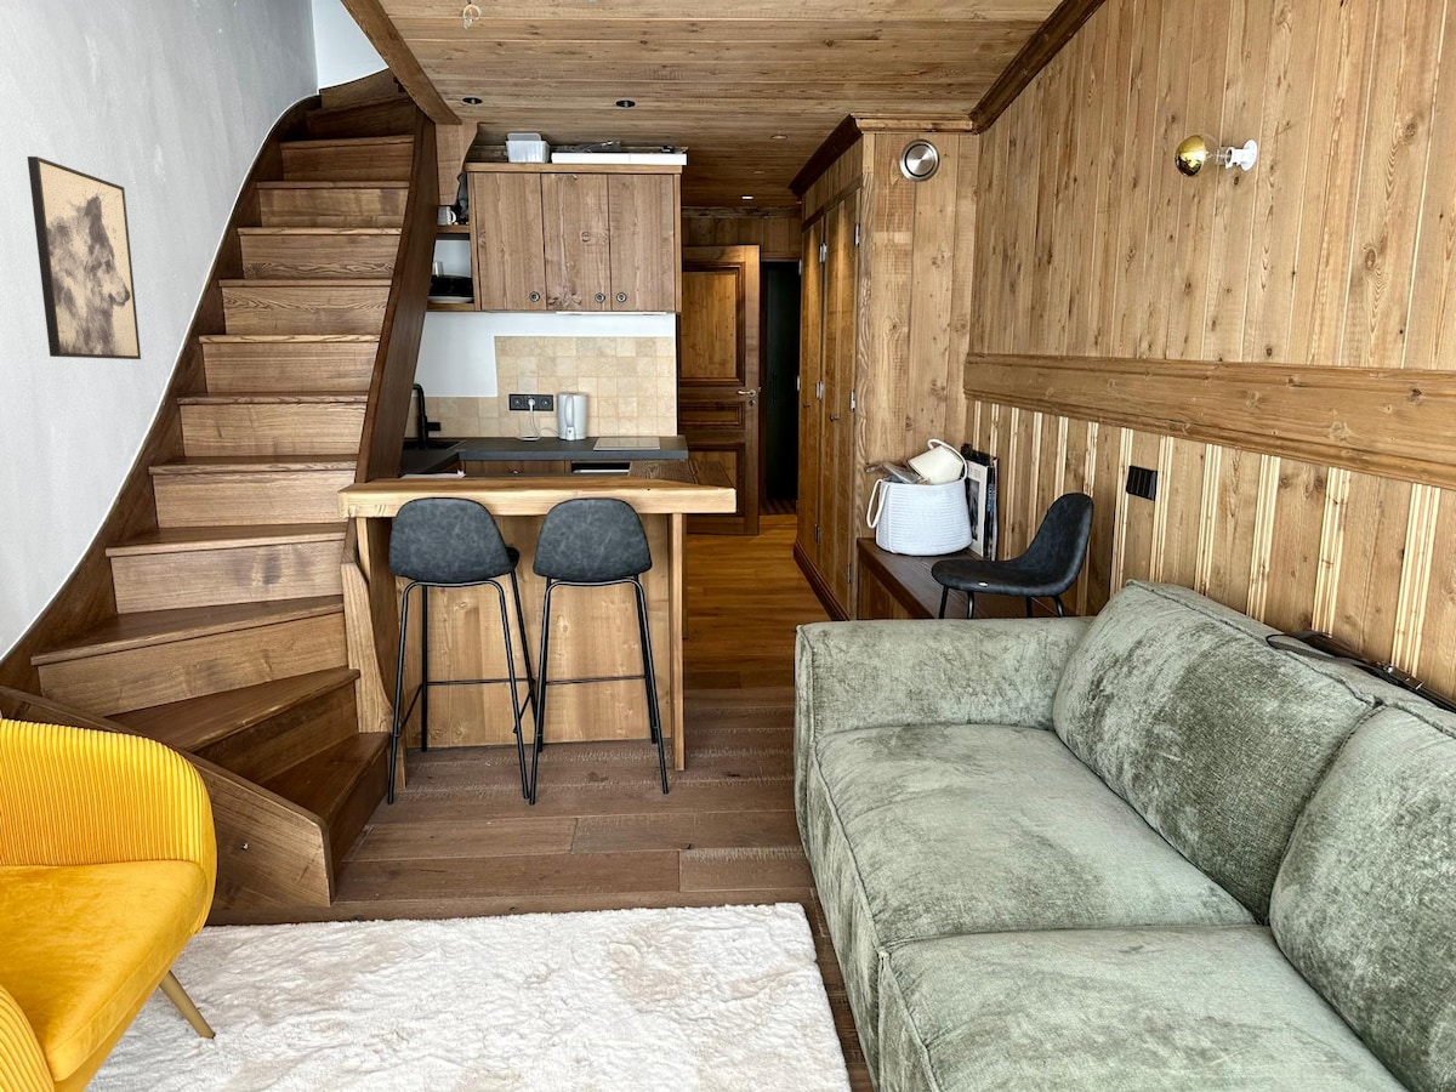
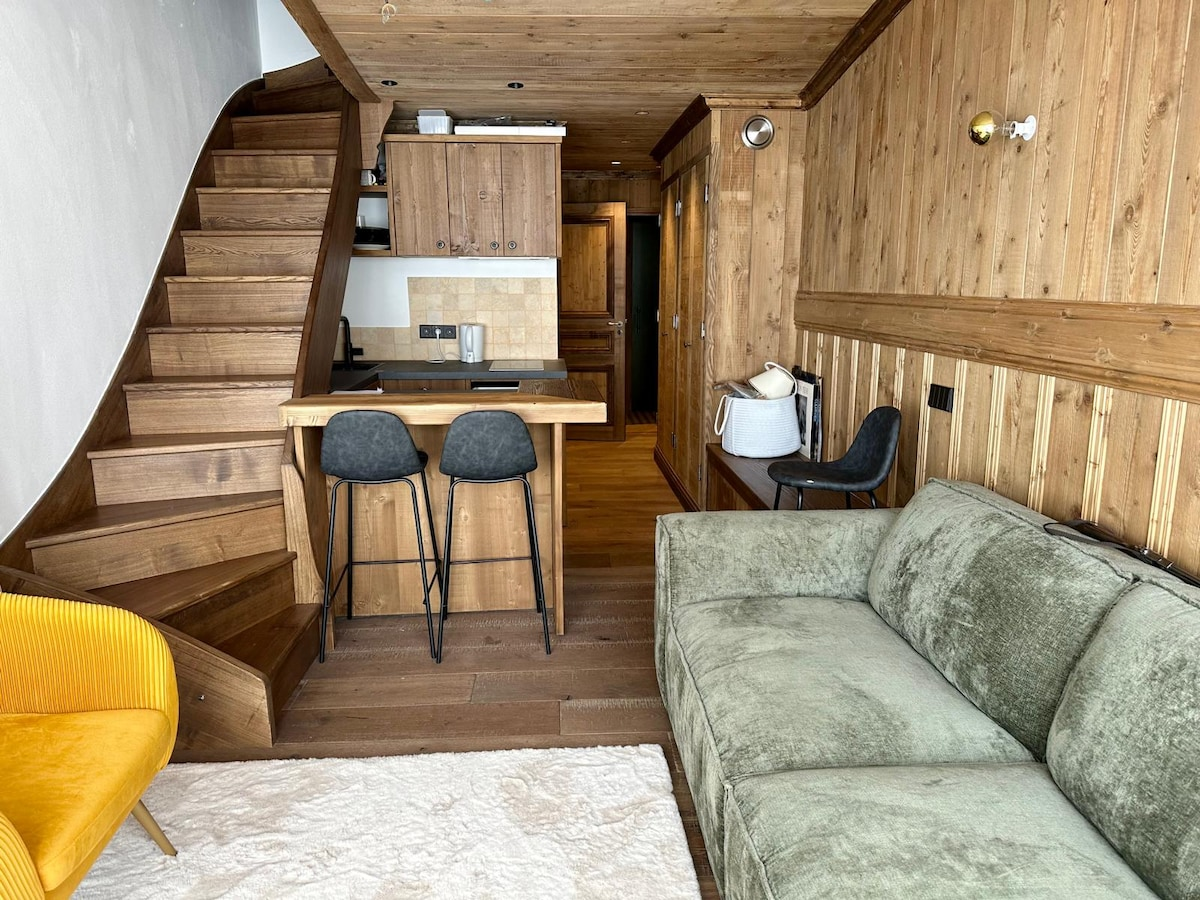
- wall art [27,155,142,360]
